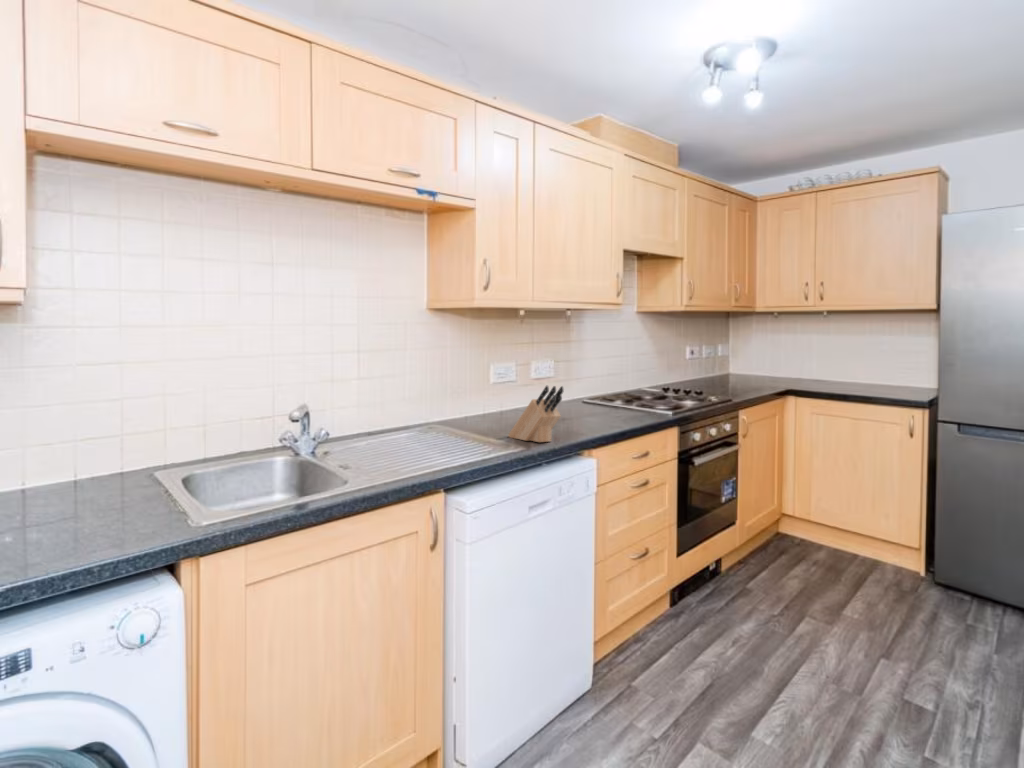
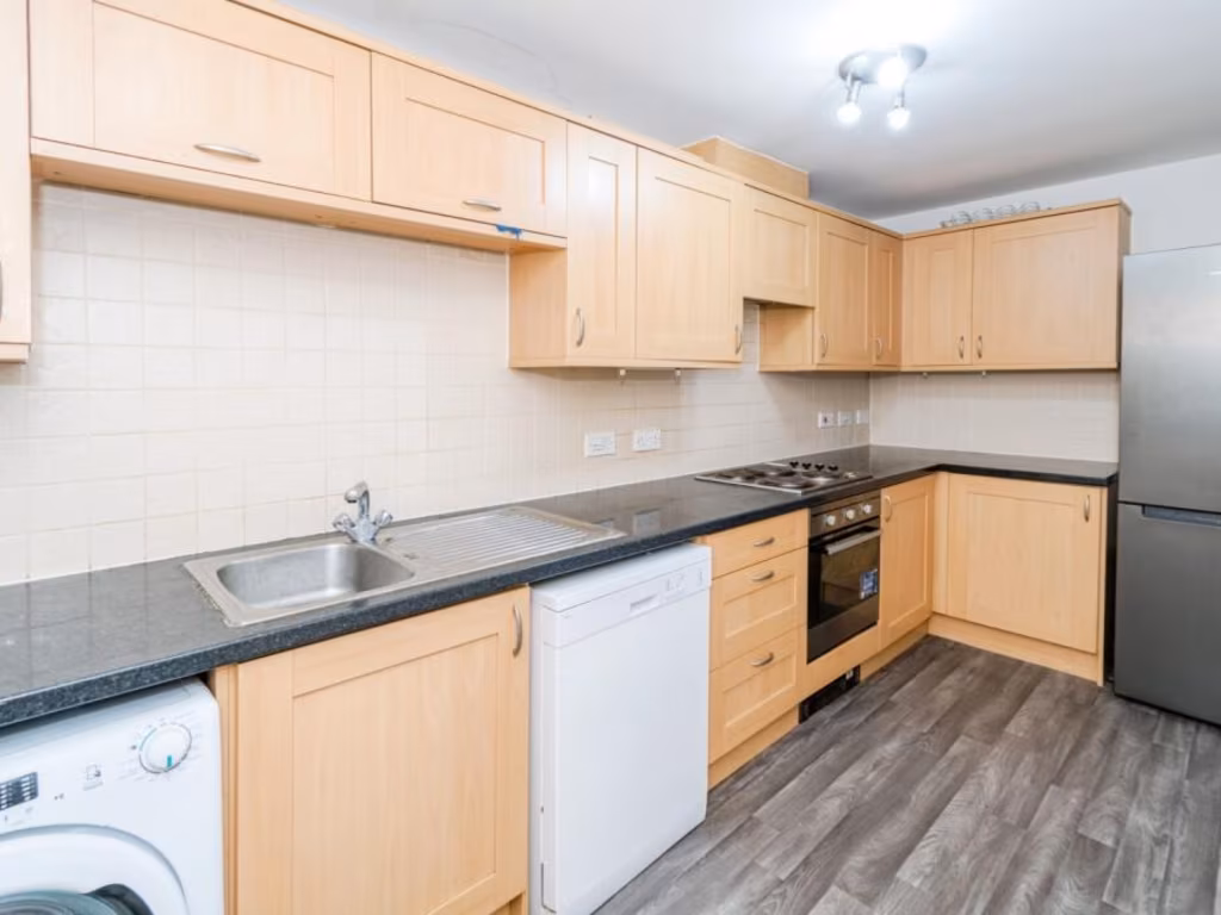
- knife block [507,385,565,443]
